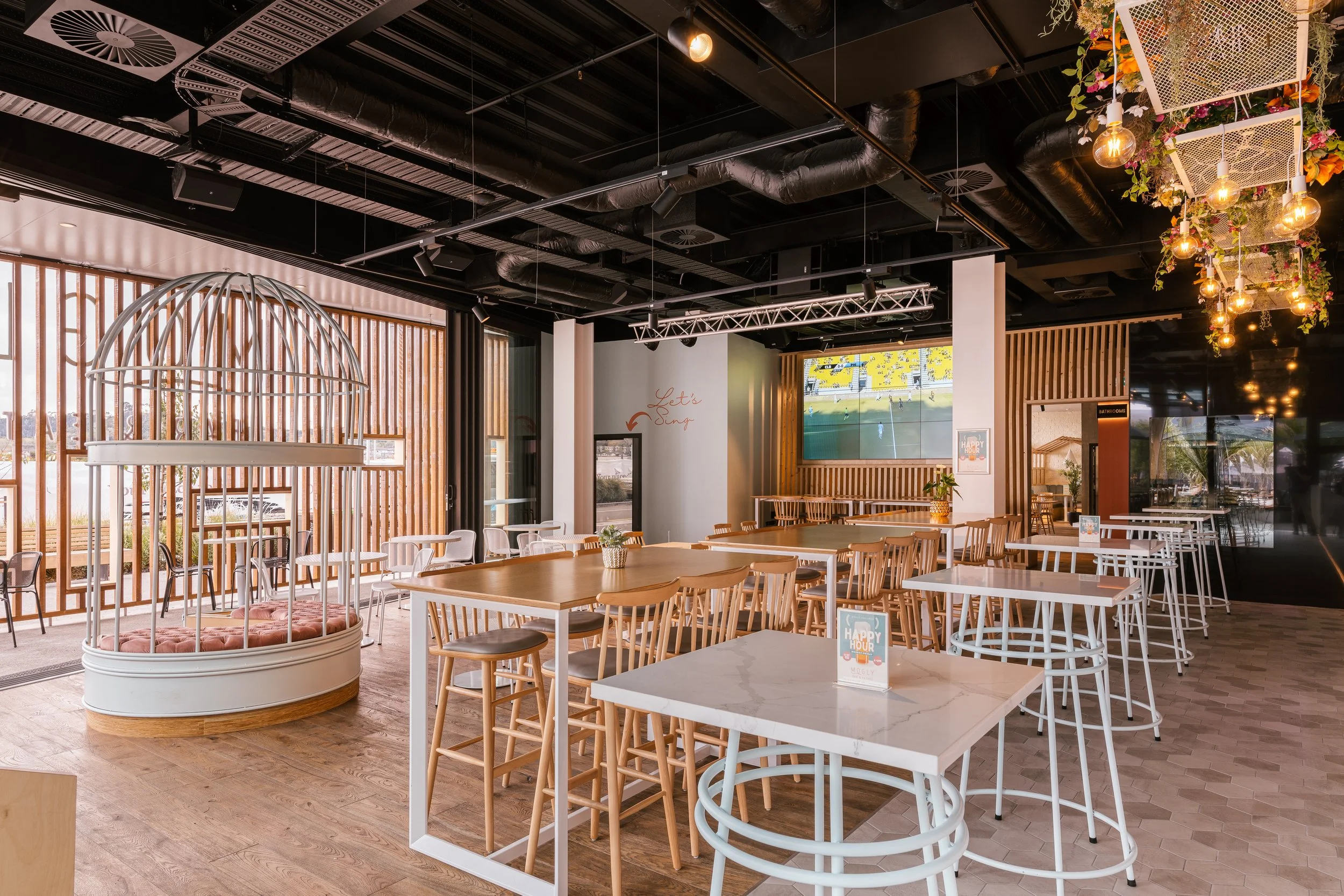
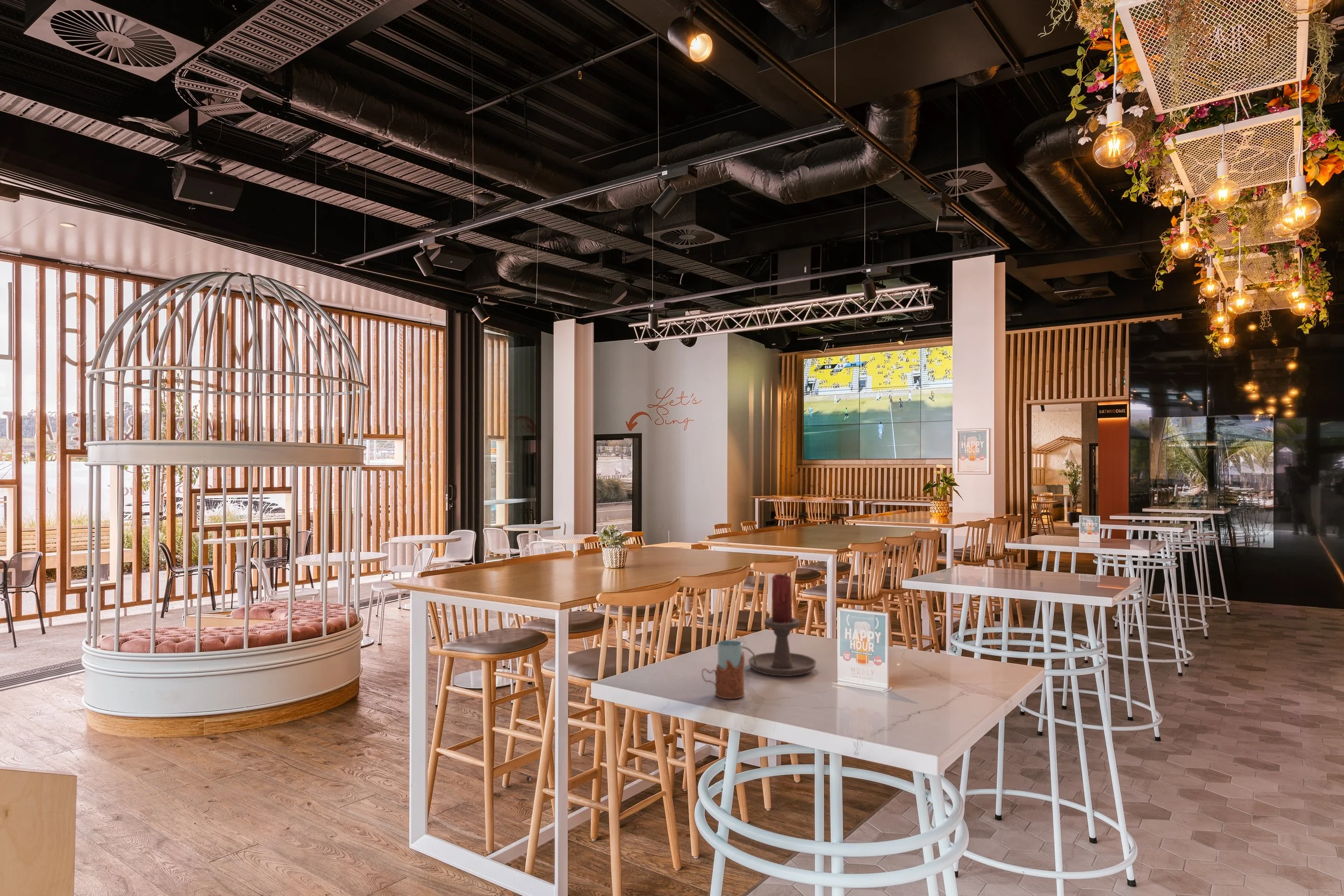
+ drinking glass [702,640,745,699]
+ candle holder [742,573,817,677]
